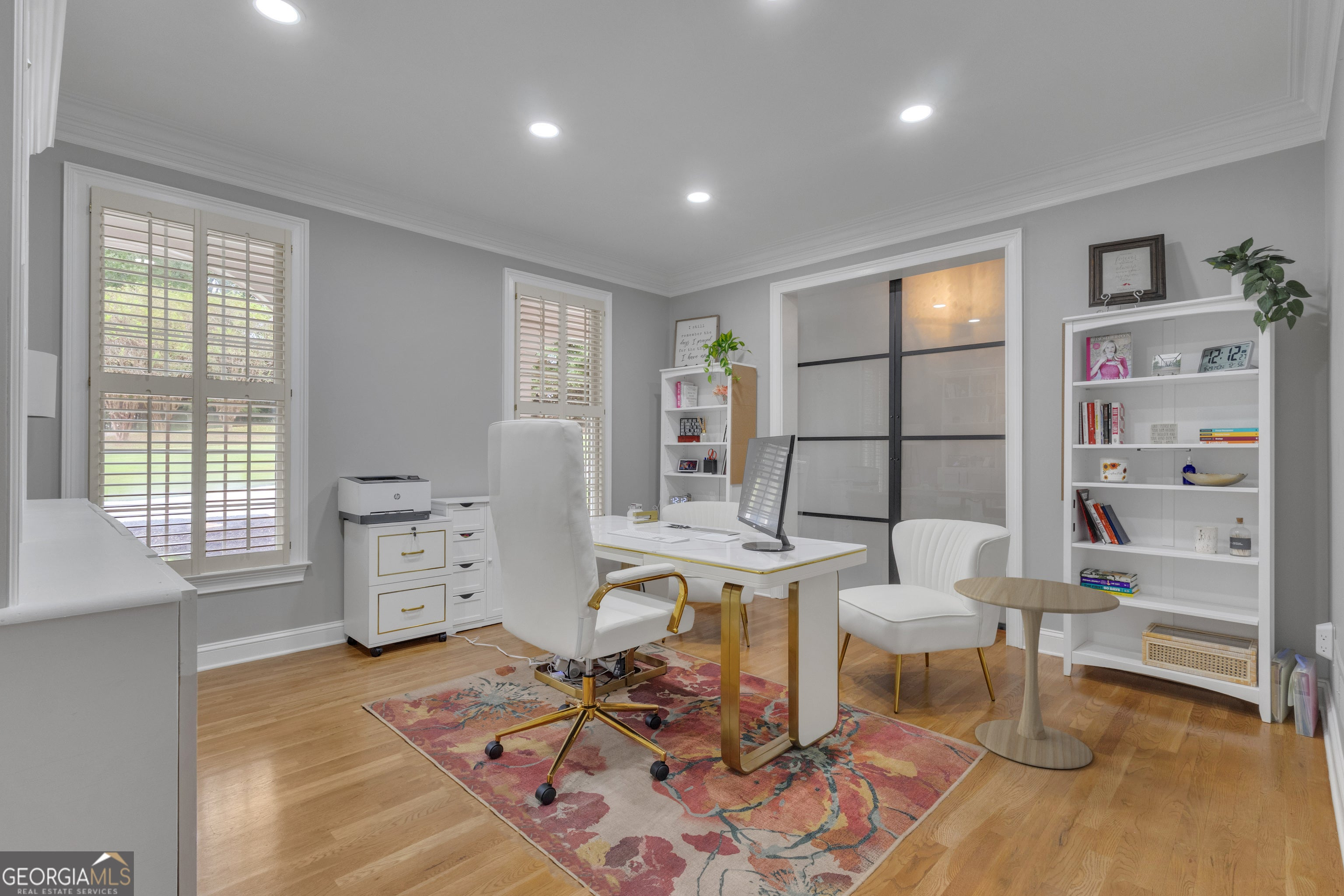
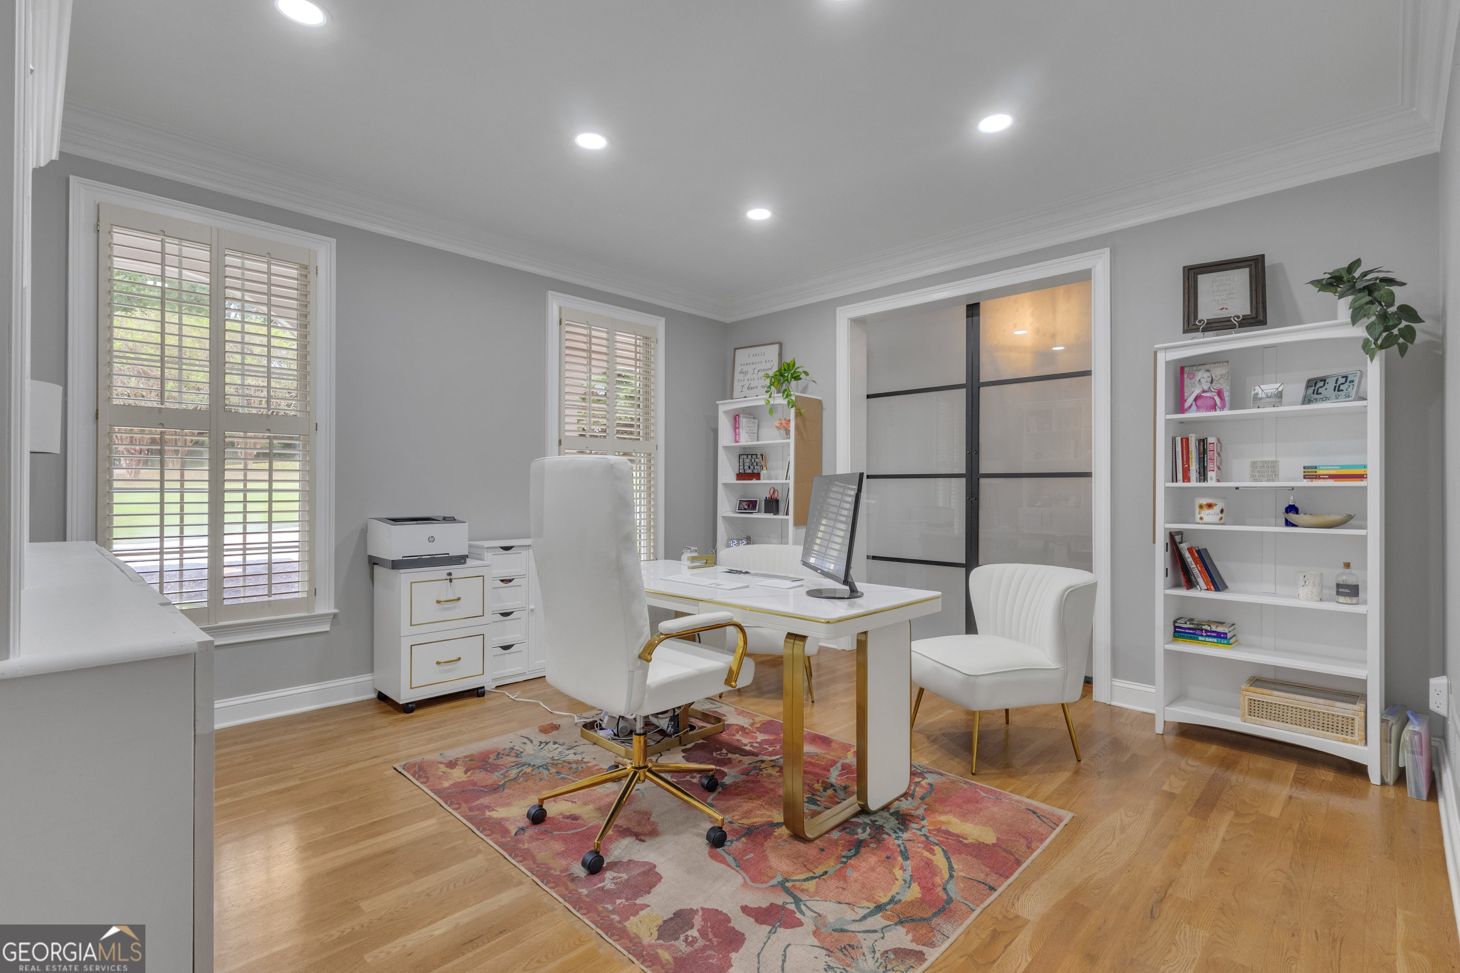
- side table [953,577,1120,770]
